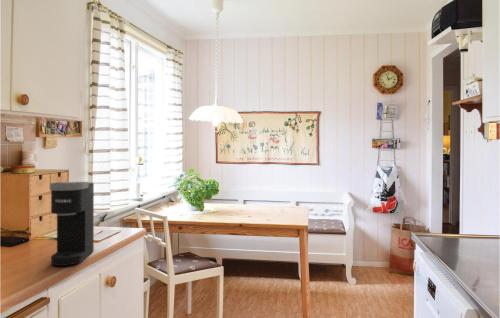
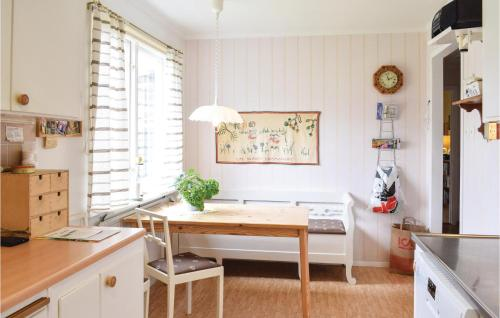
- coffee maker [49,181,95,267]
